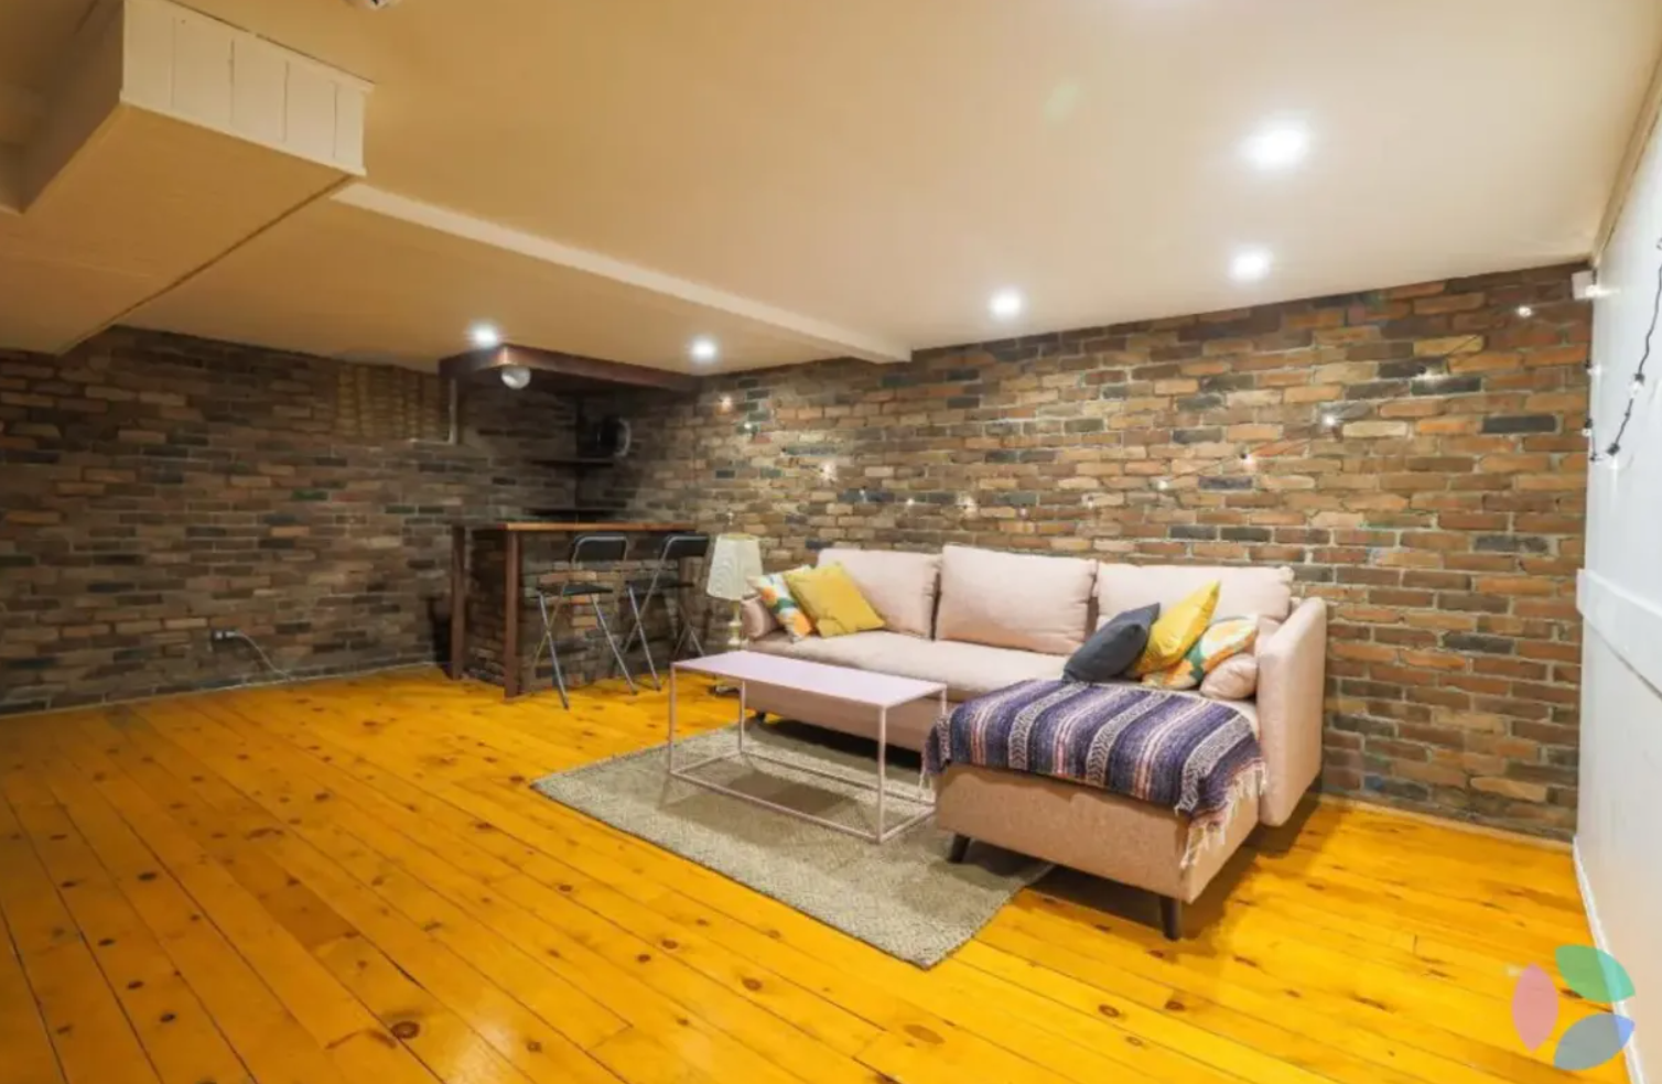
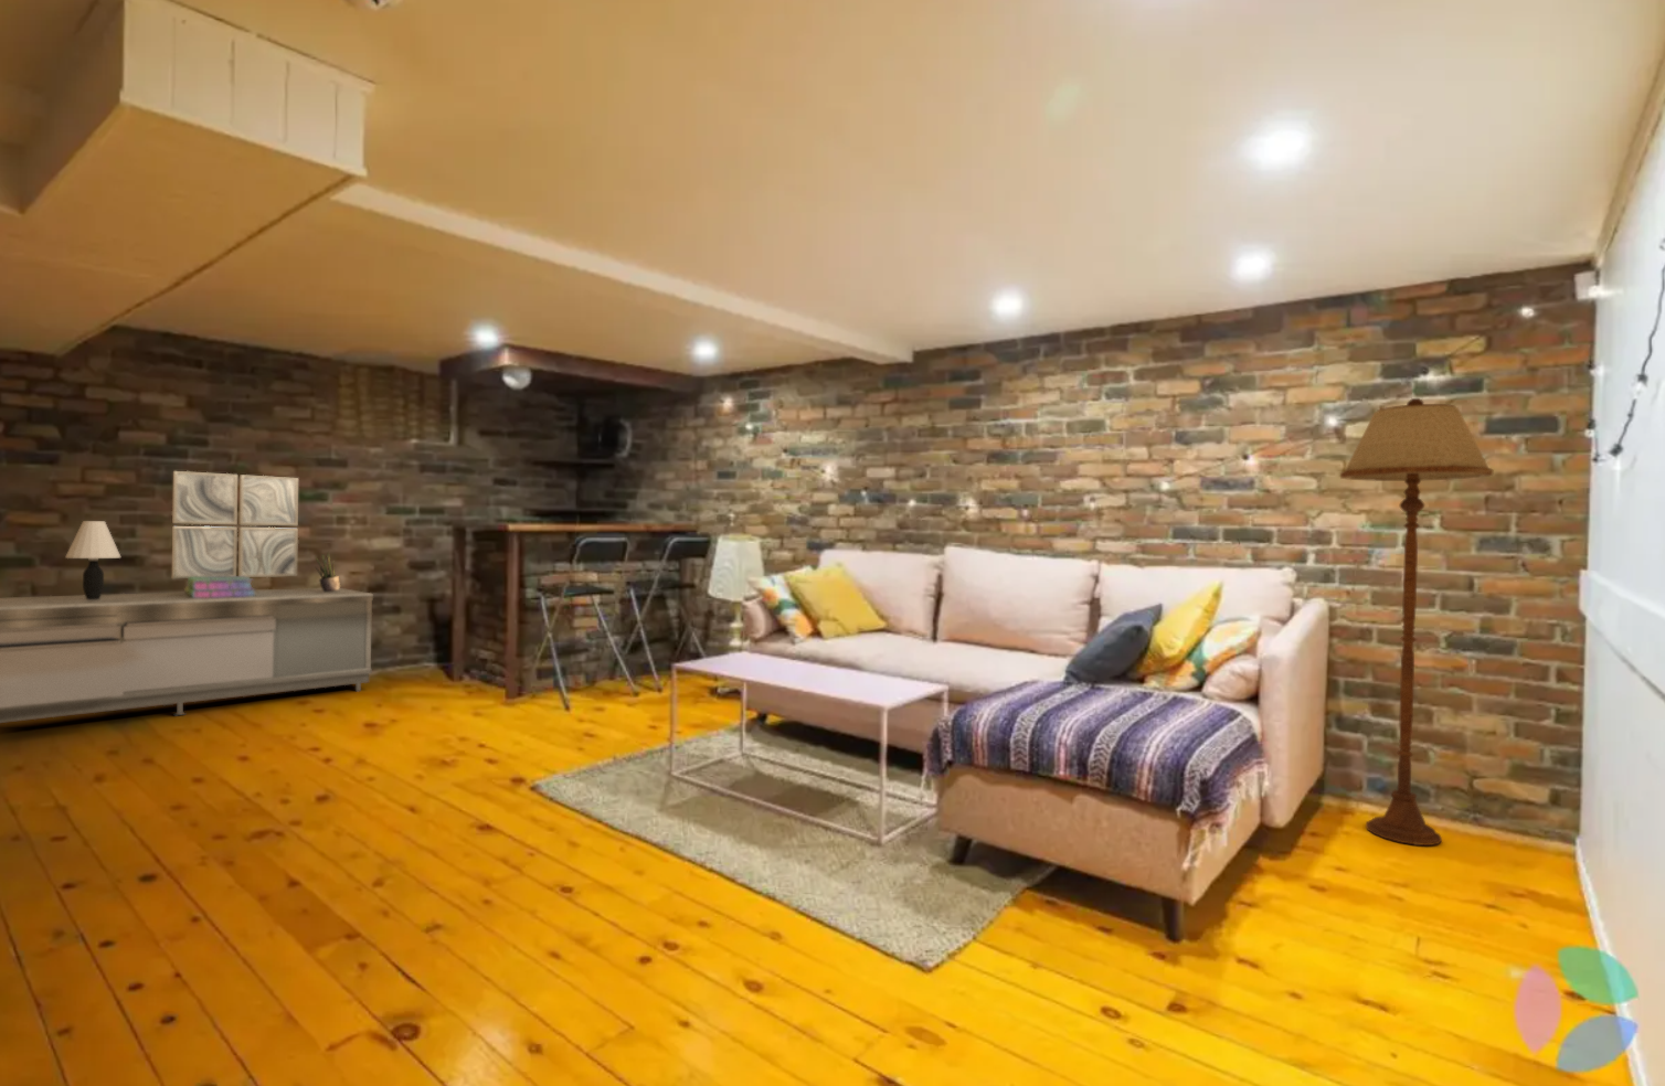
+ wall art [171,470,300,580]
+ floor lamp [1340,397,1495,847]
+ sideboard [0,587,374,724]
+ stack of books [183,575,257,598]
+ table lamp [64,519,121,599]
+ potted plant [313,550,341,592]
